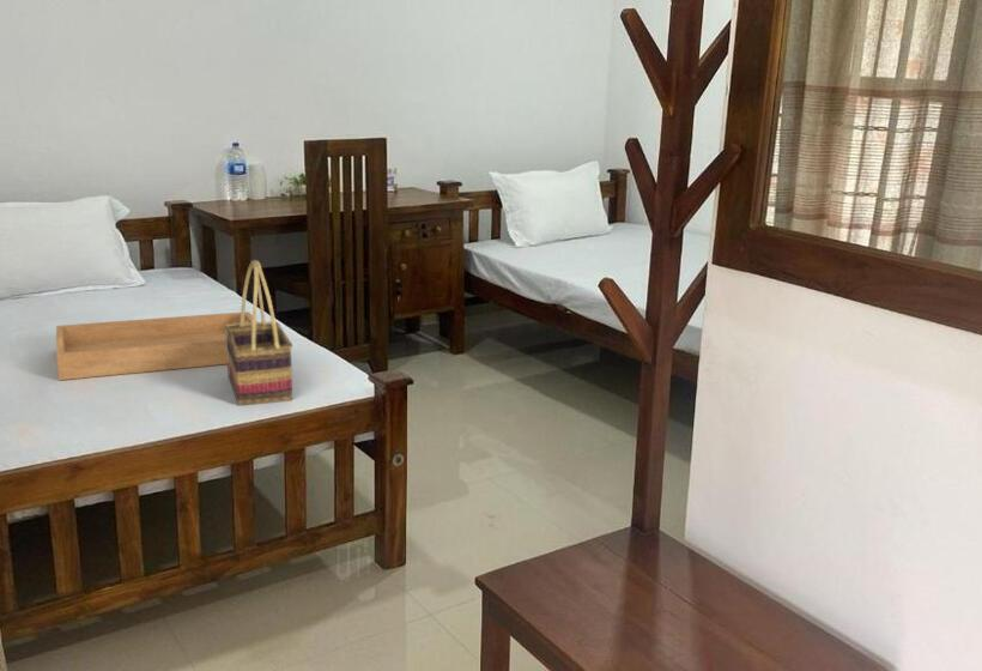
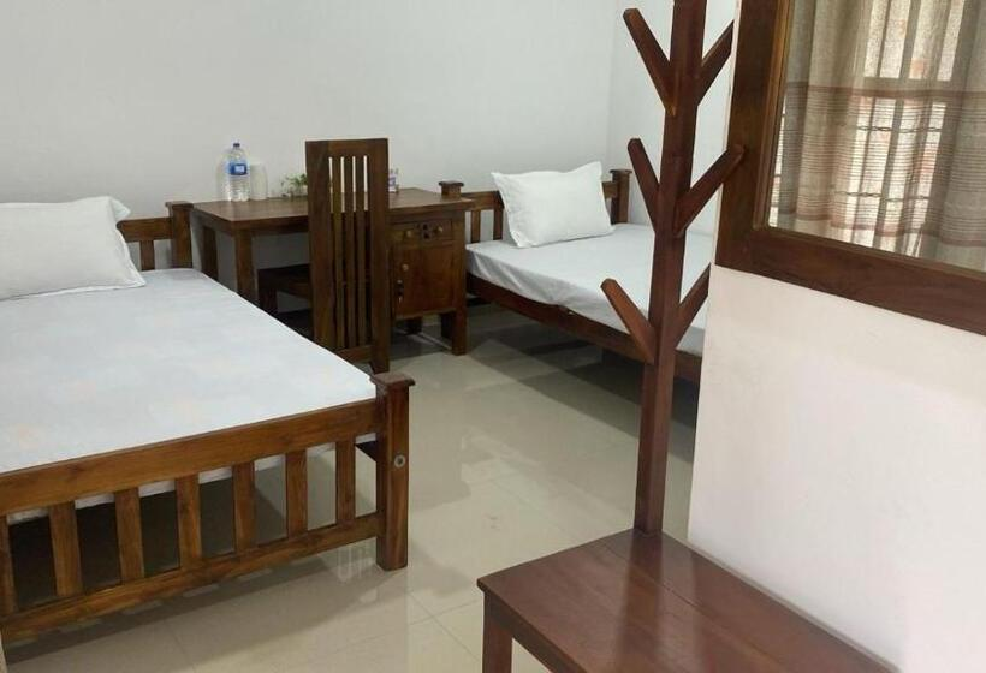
- serving tray [55,310,259,381]
- woven basket [224,259,293,407]
